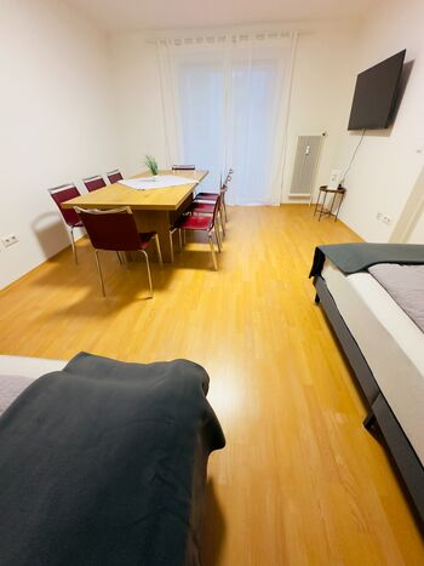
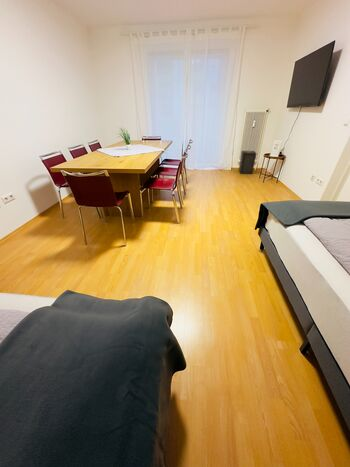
+ speaker [238,150,258,175]
